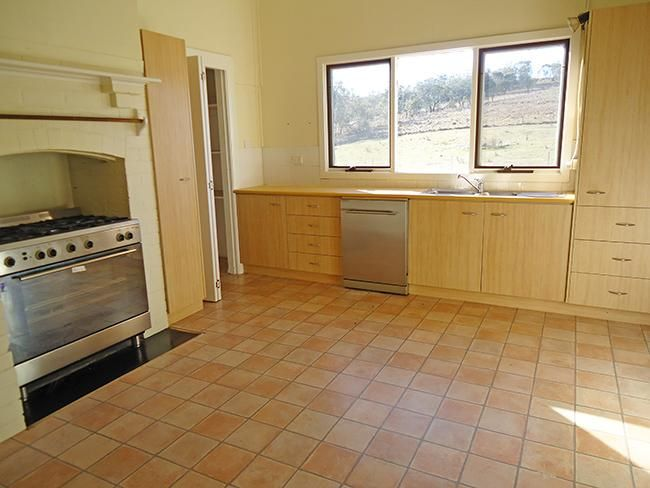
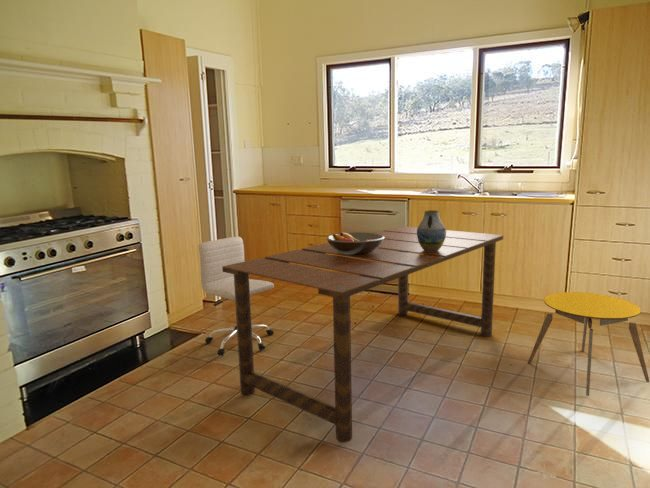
+ fruit bowl [325,231,385,255]
+ vase [417,209,447,251]
+ chair [197,235,275,357]
+ stool [527,291,650,397]
+ dining table [222,225,504,444]
